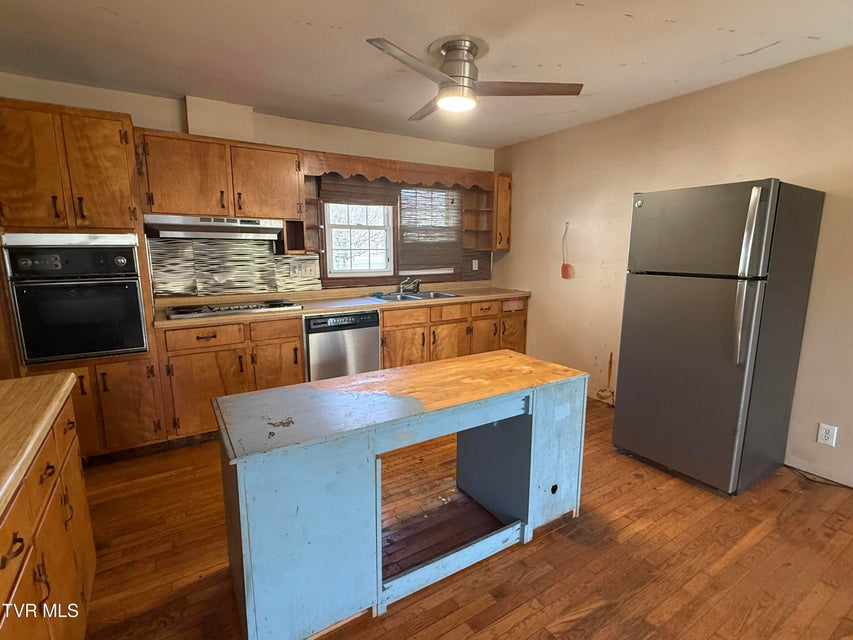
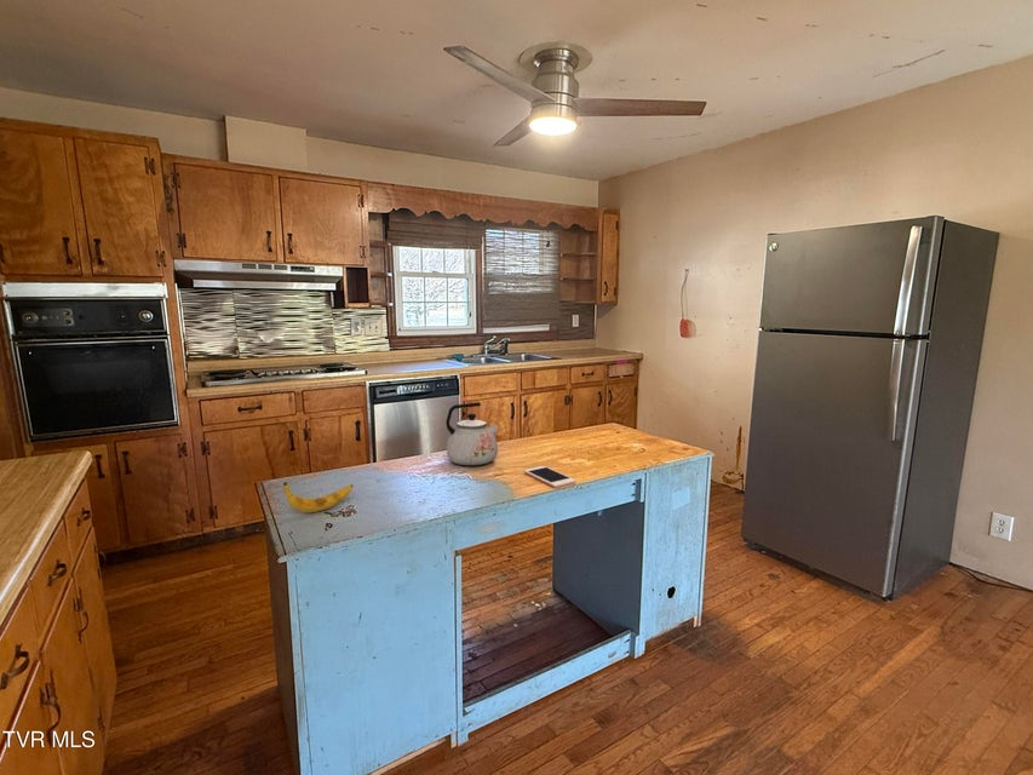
+ kettle [444,402,500,466]
+ cell phone [523,465,576,489]
+ banana [282,481,355,513]
